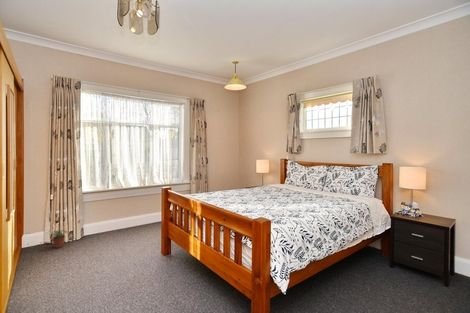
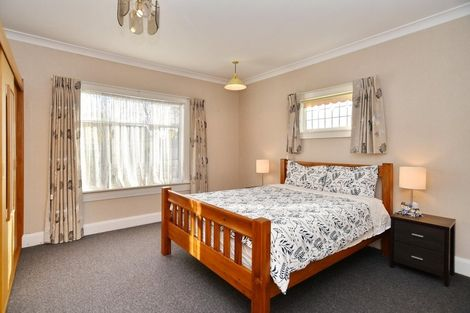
- potted plant [49,229,68,249]
